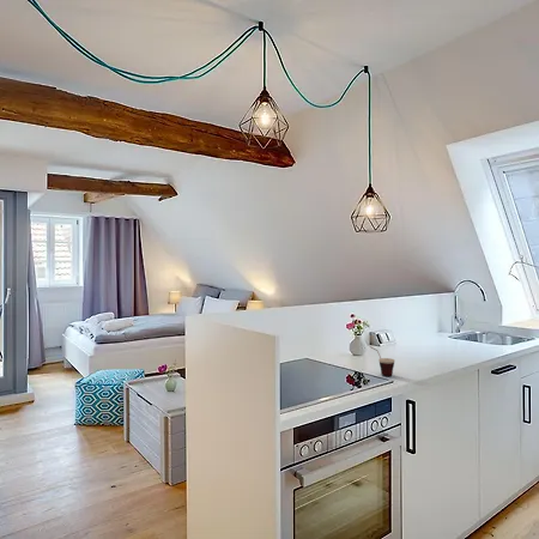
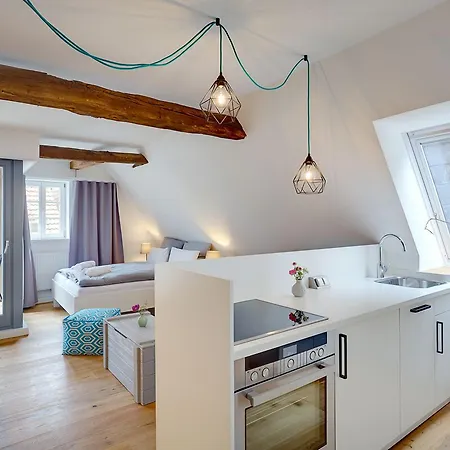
- cup [369,345,395,377]
